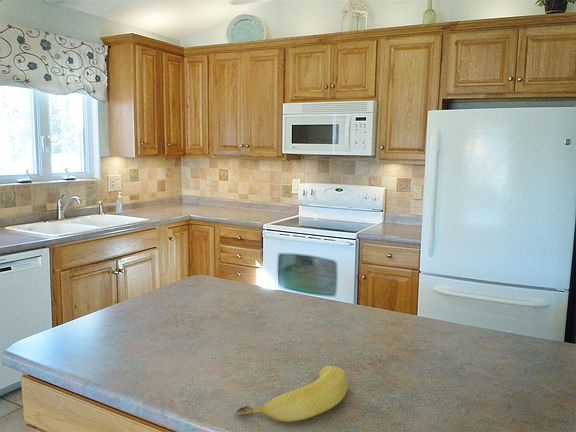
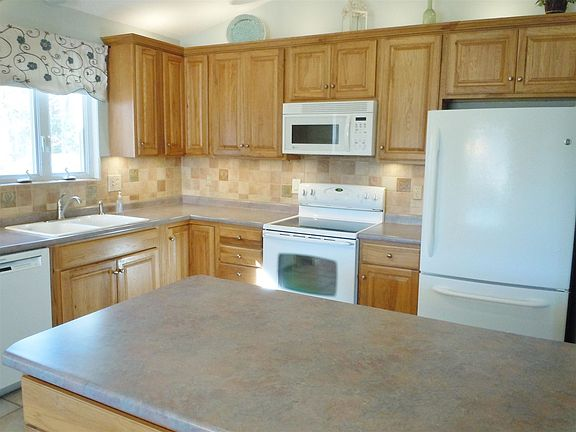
- banana [235,365,349,423]
